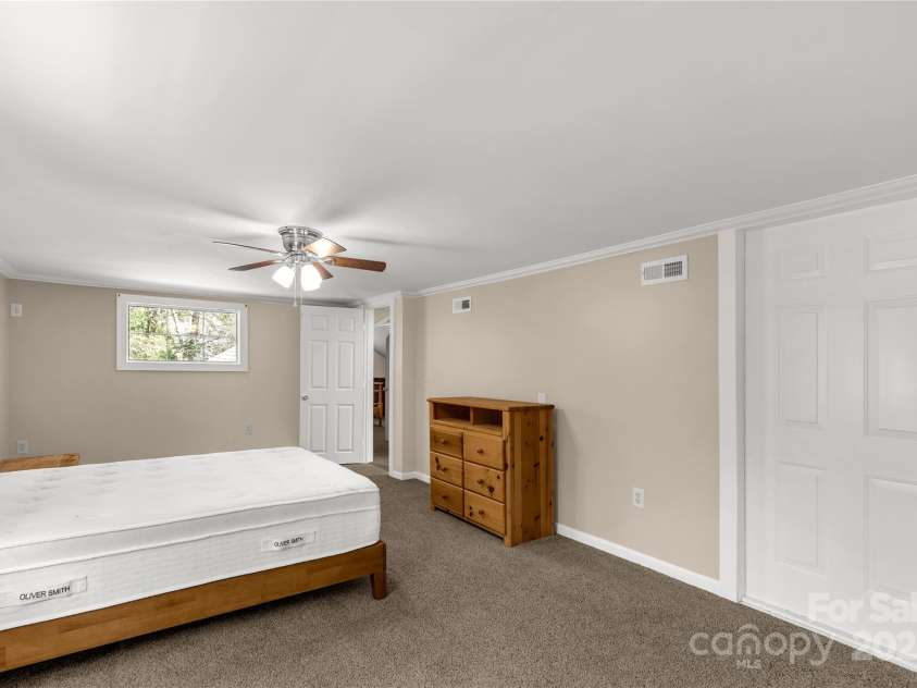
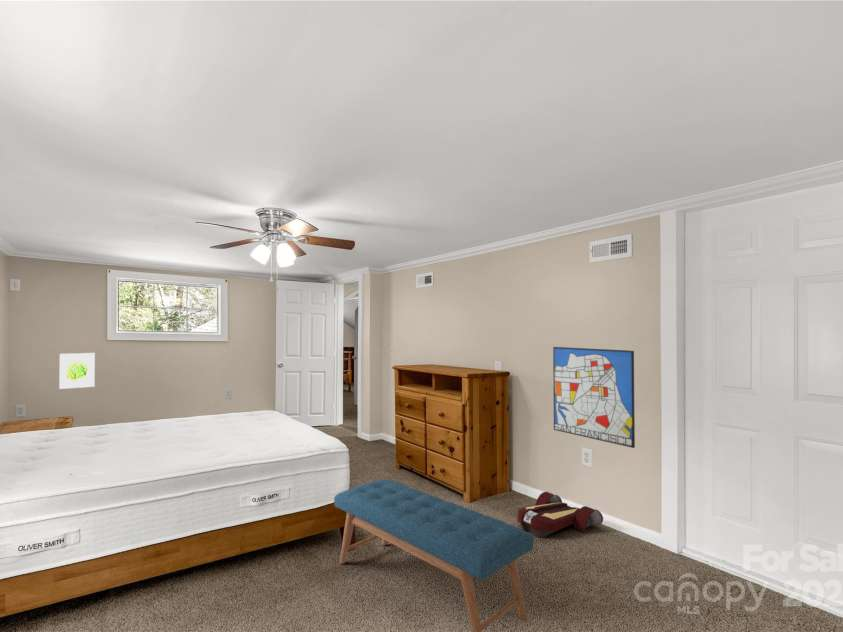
+ bench [333,478,535,632]
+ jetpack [516,491,604,539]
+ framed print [58,352,96,390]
+ wall art [552,346,636,449]
